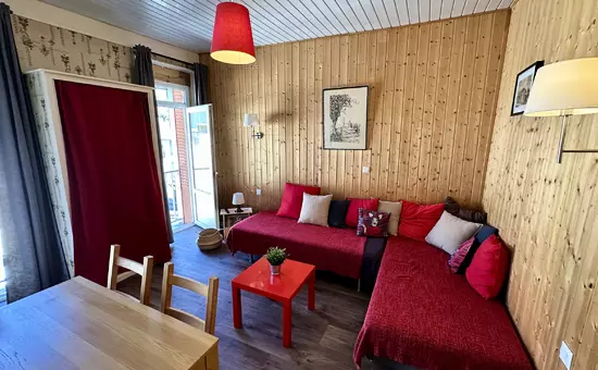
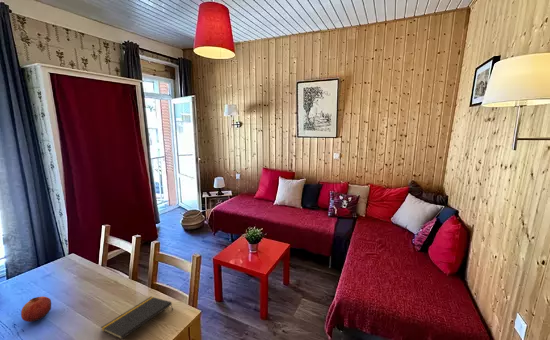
+ fruit [20,295,52,323]
+ notepad [100,296,174,340]
